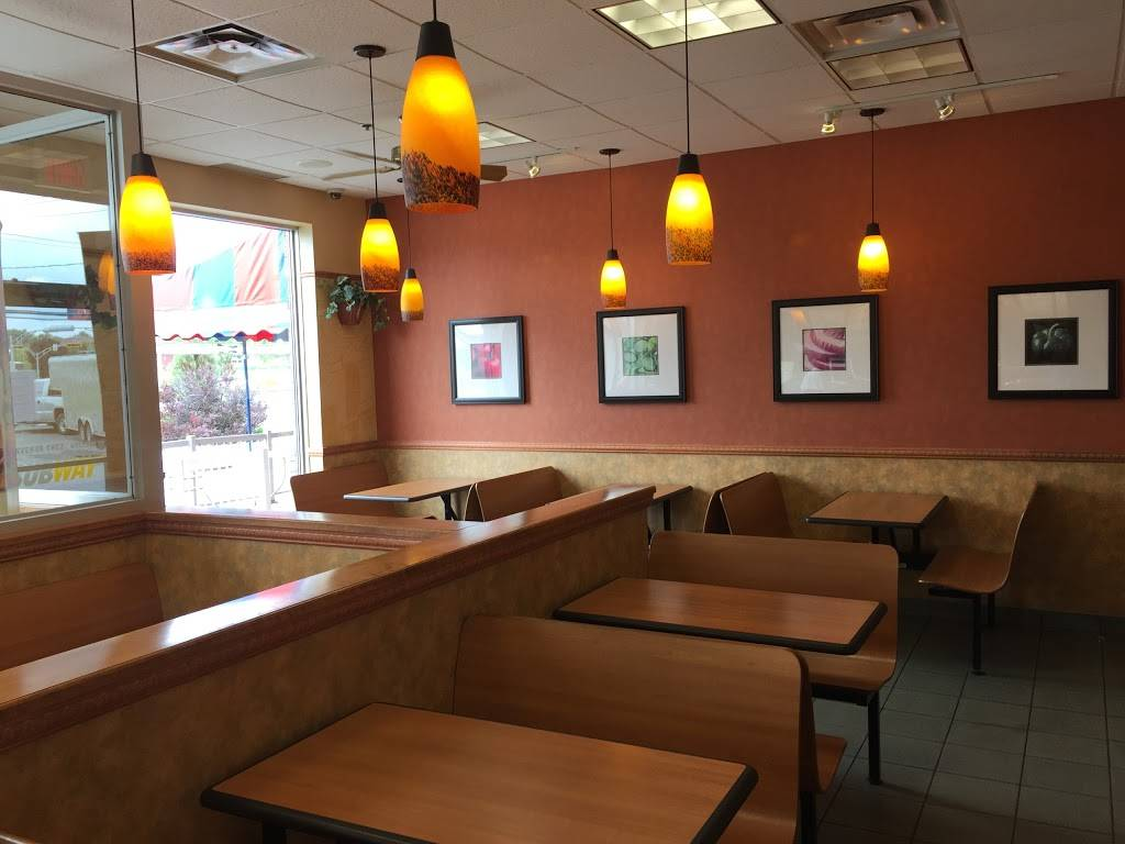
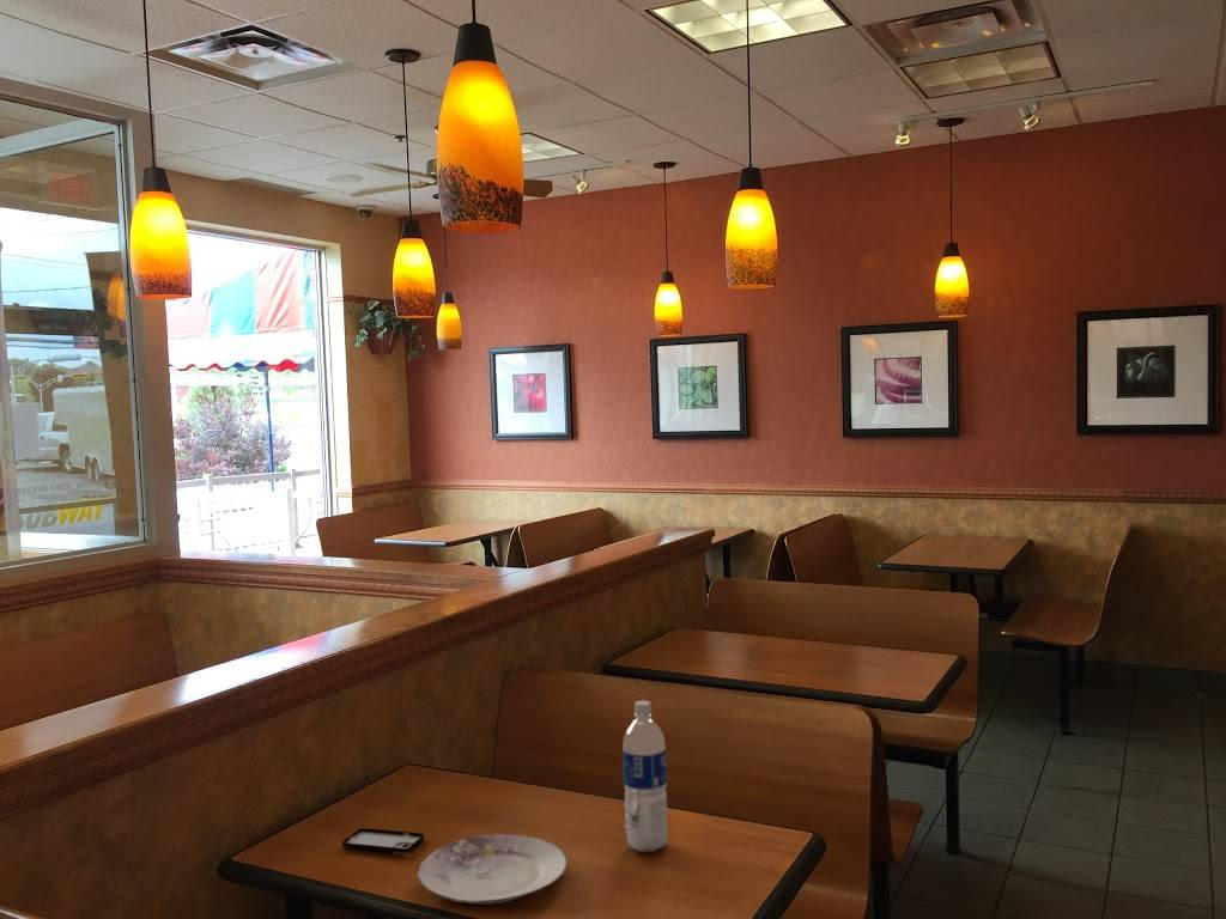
+ smartphone [341,827,425,854]
+ water bottle [621,699,668,853]
+ plate [417,833,569,905]
